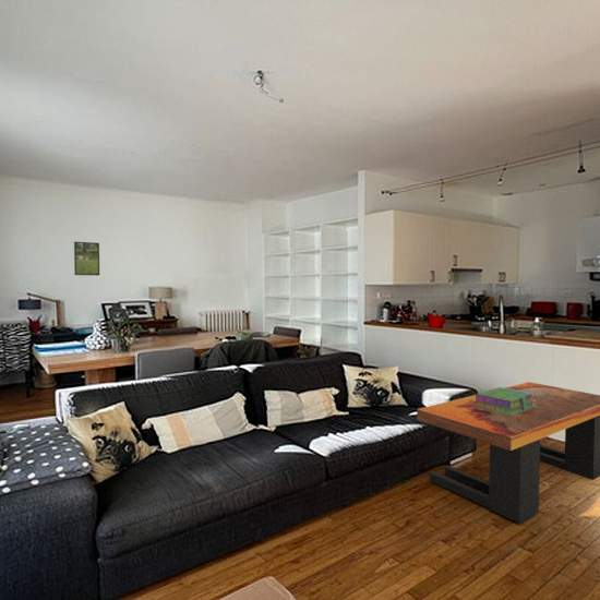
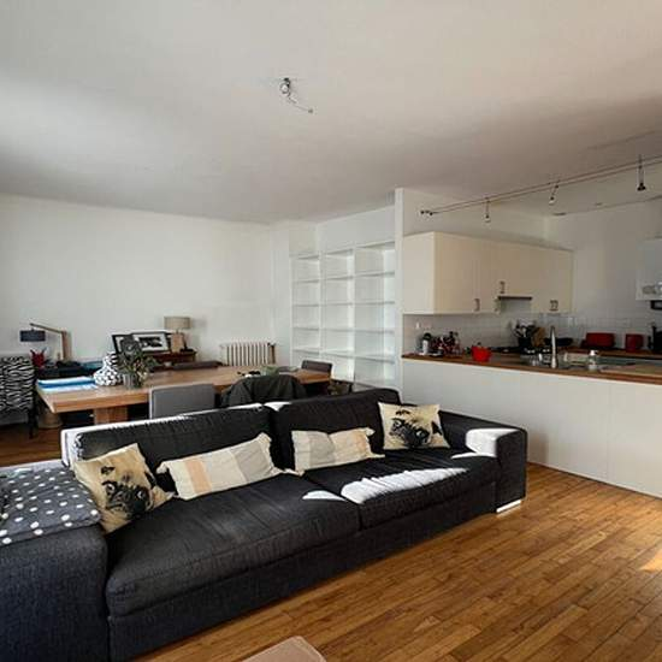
- stack of books [475,386,536,416]
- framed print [73,241,100,276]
- coffee table [416,381,600,524]
